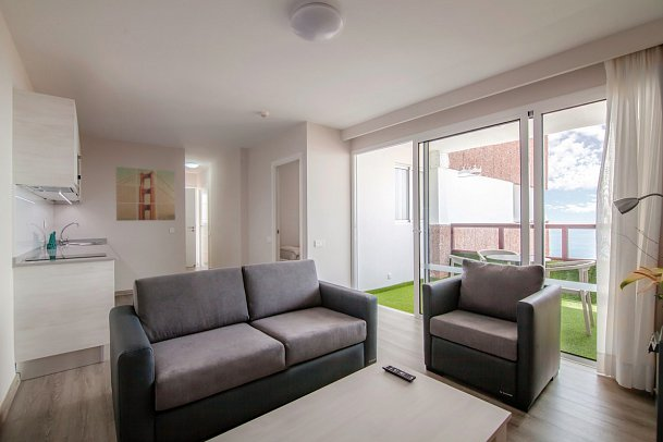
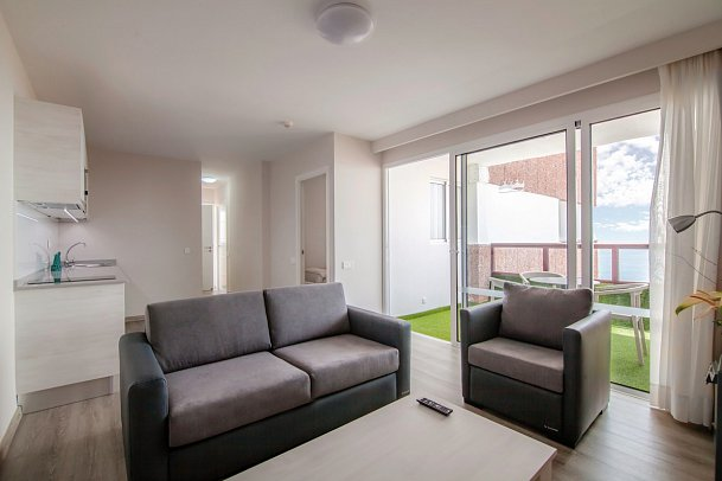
- wall art [114,165,176,222]
